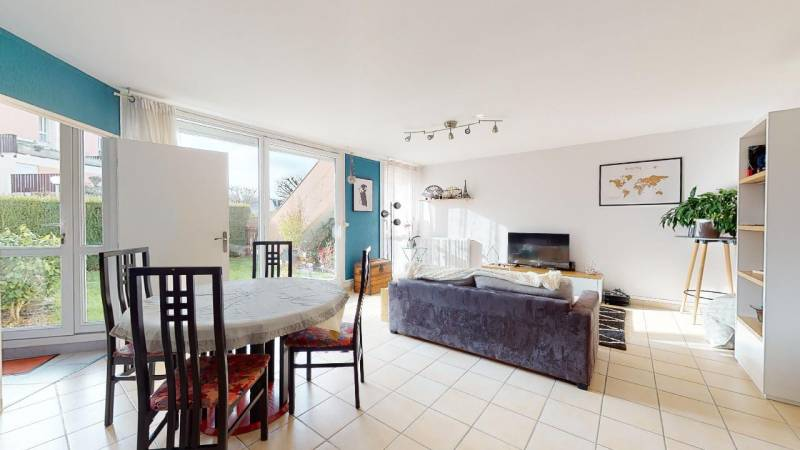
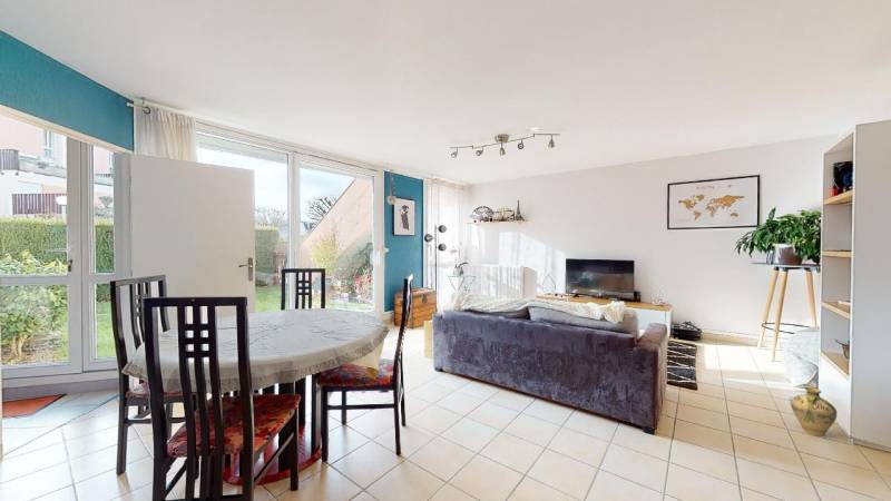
+ jug [790,386,838,438]
